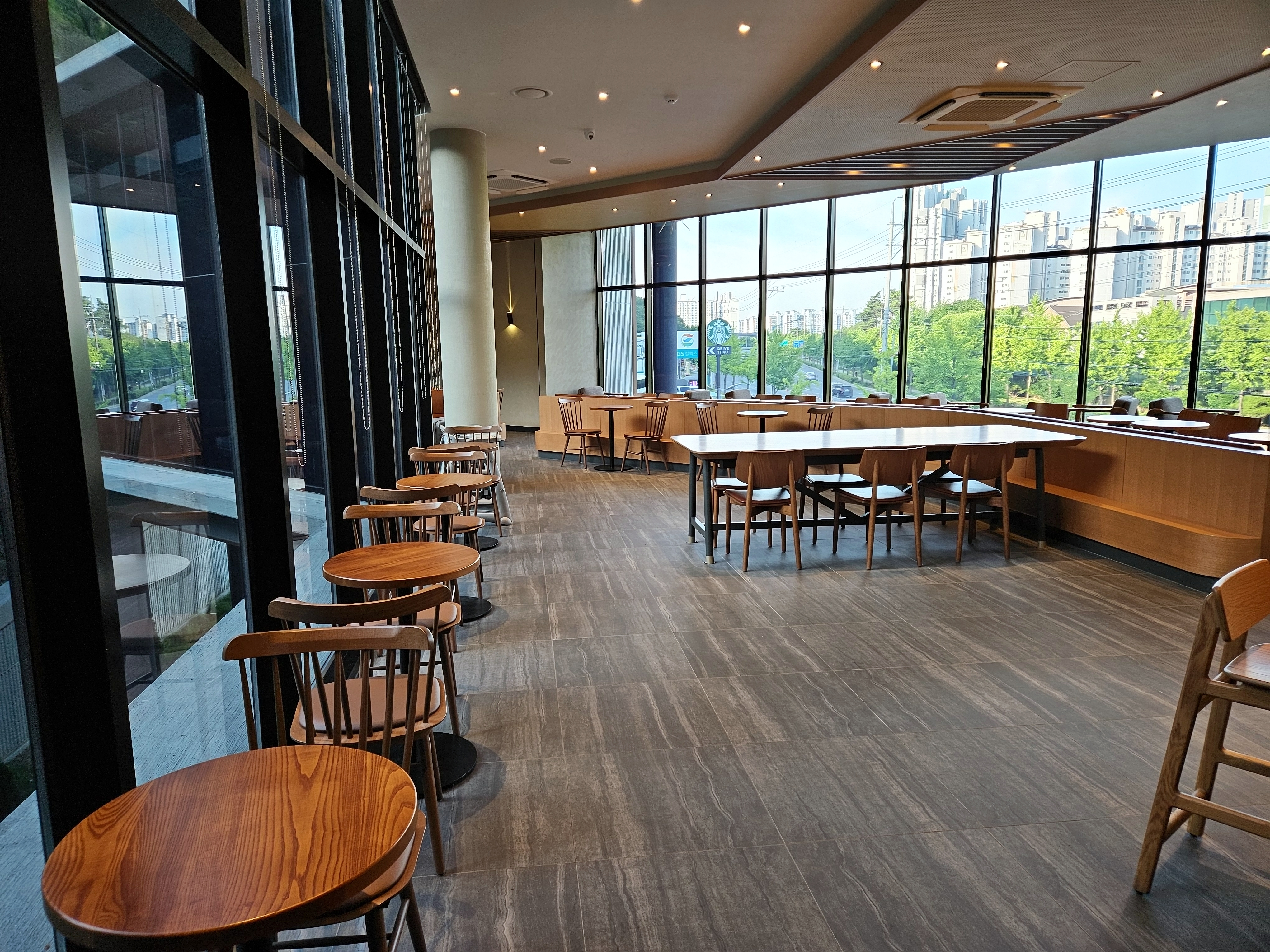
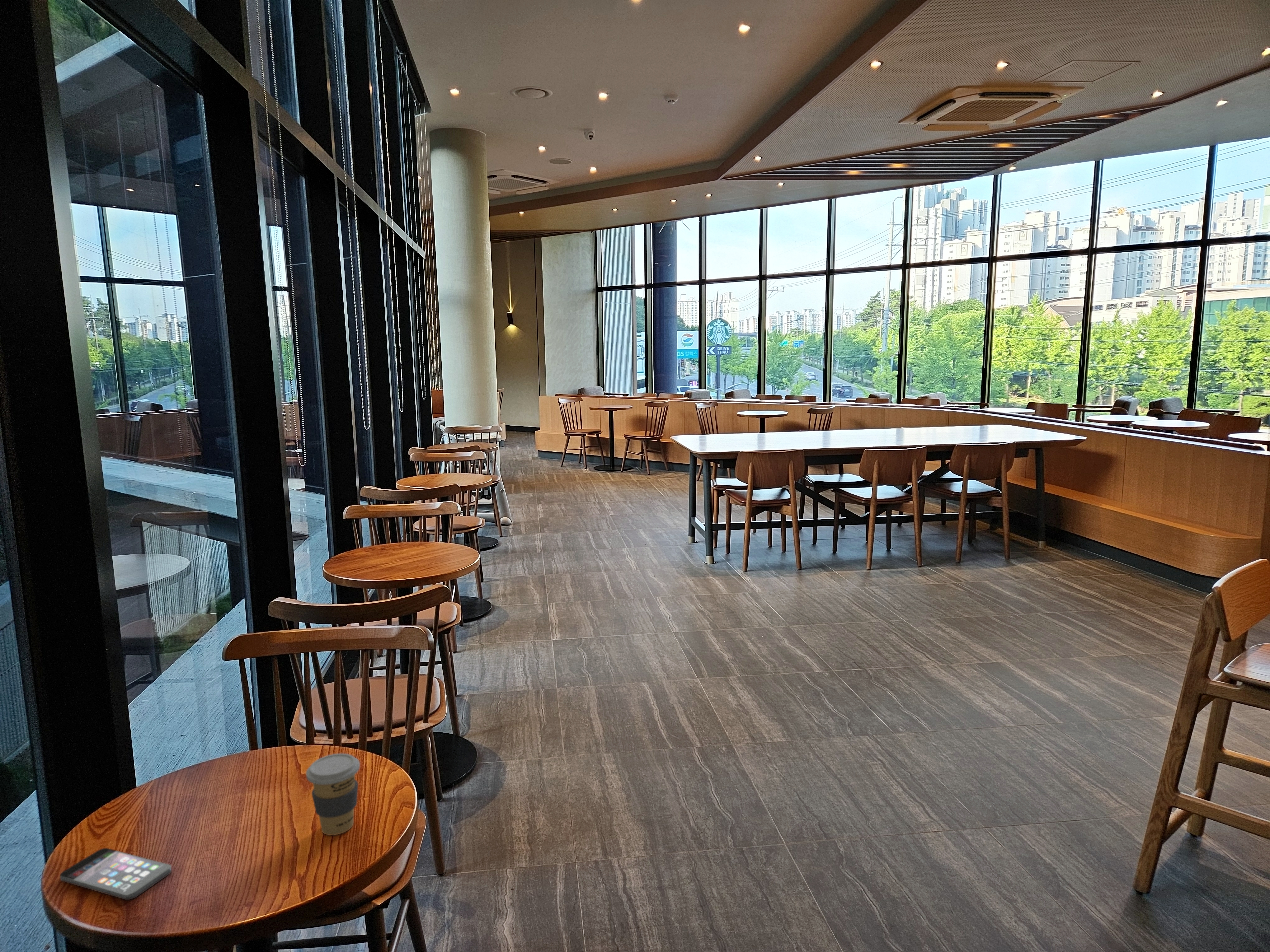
+ smartphone [59,848,172,900]
+ coffee cup [306,753,360,836]
